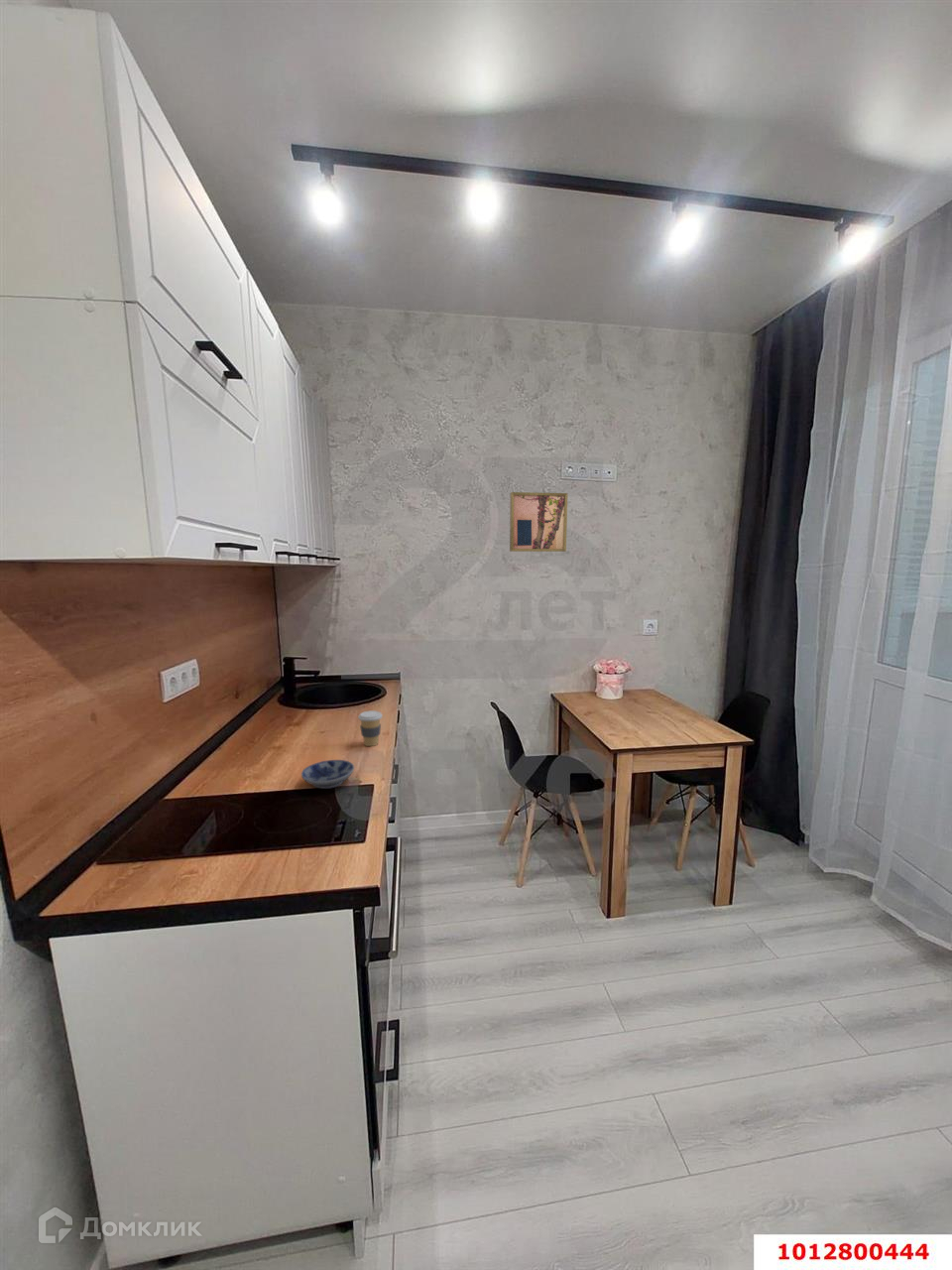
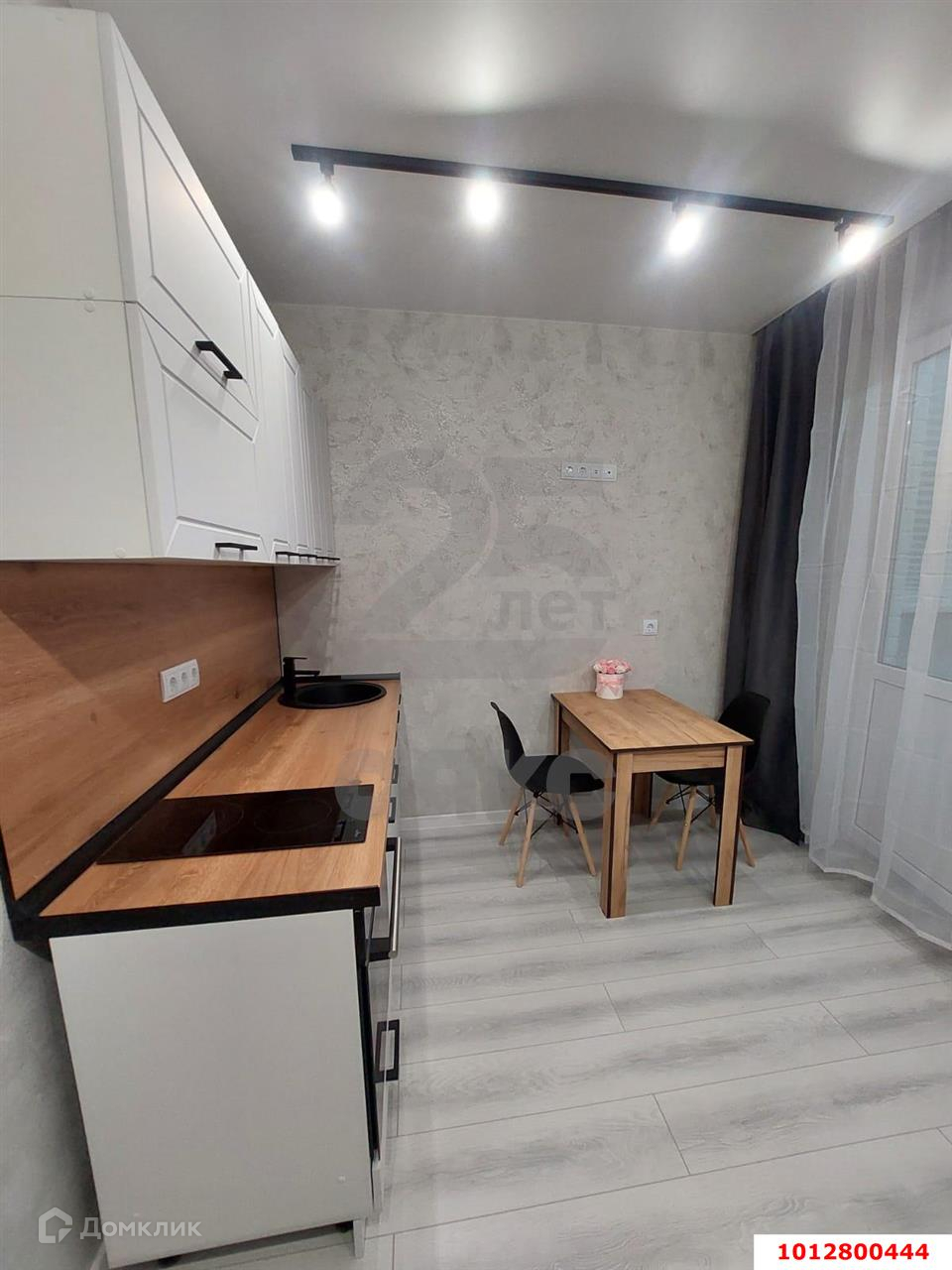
- bowl [300,759,355,790]
- coffee cup [357,709,383,747]
- wall art [509,491,569,553]
